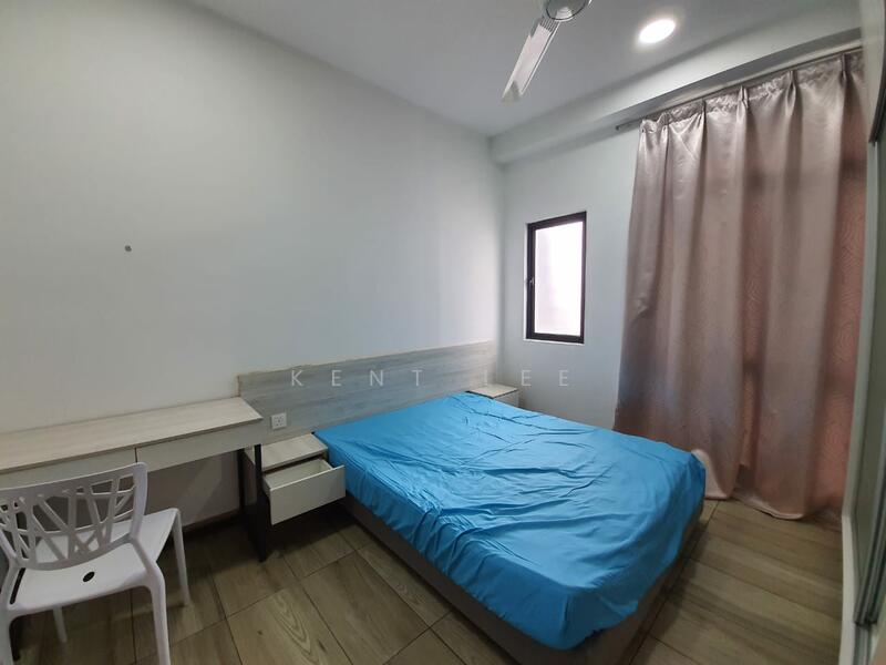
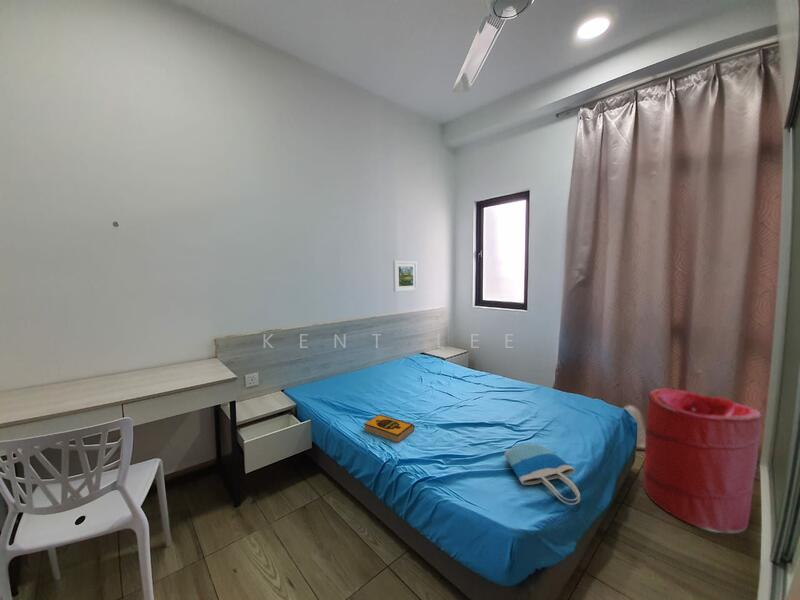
+ tote bag [503,443,581,506]
+ laundry hamper [643,388,762,534]
+ hardback book [363,413,416,444]
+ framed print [392,260,418,293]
